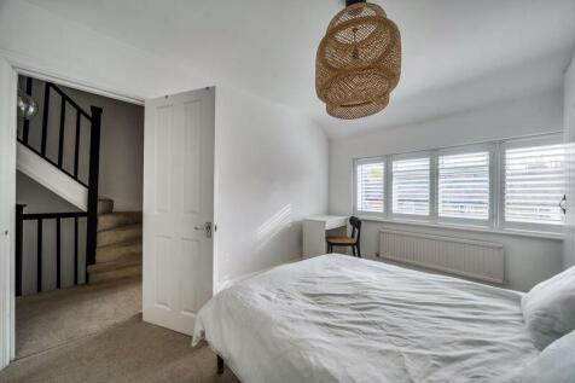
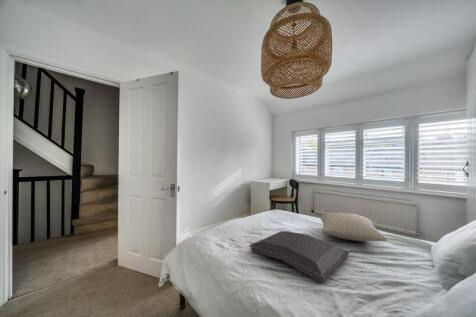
+ serving tray [248,230,350,284]
+ pillow [319,212,389,242]
